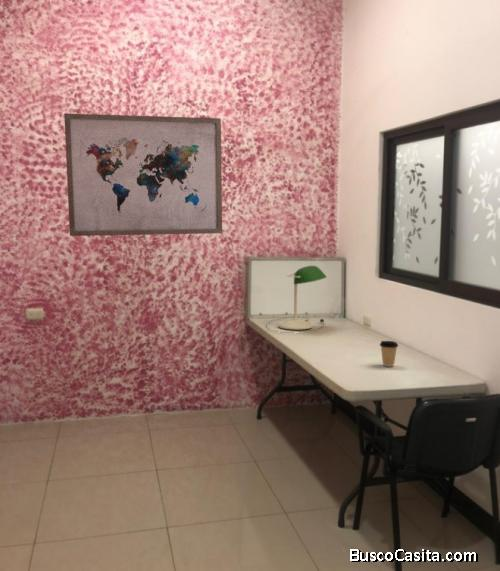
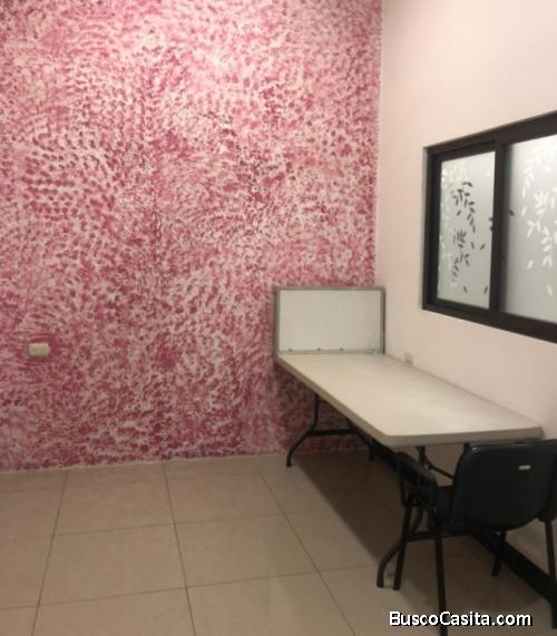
- desk lamp [265,265,328,334]
- coffee cup [379,340,399,368]
- wall art [63,112,223,237]
